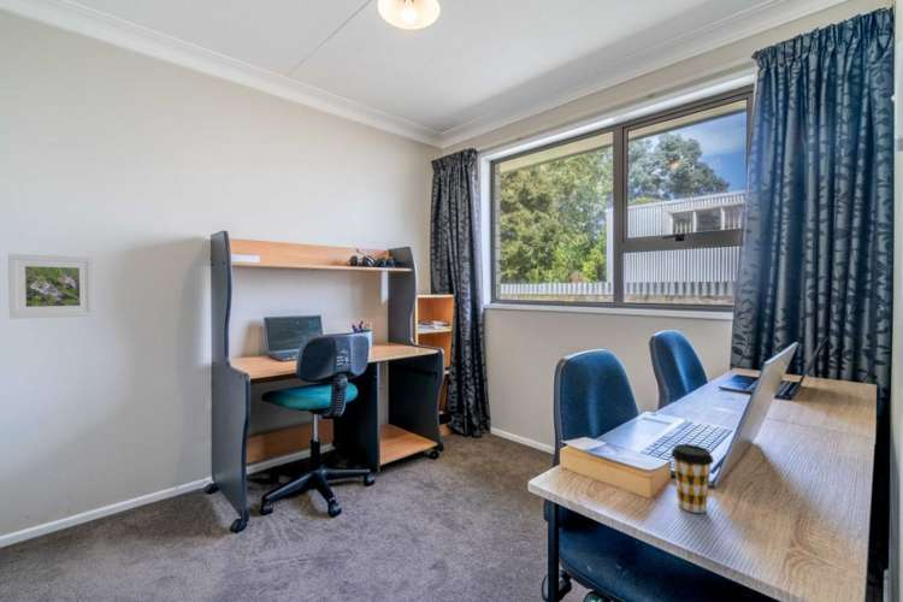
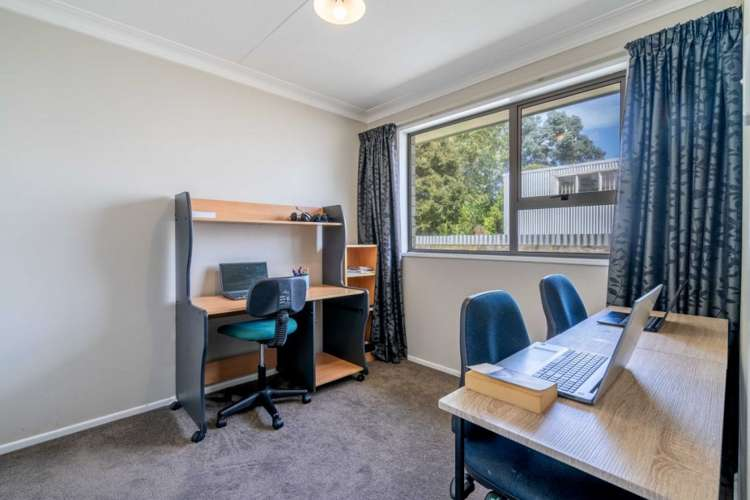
- coffee cup [669,443,715,514]
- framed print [7,253,95,320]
